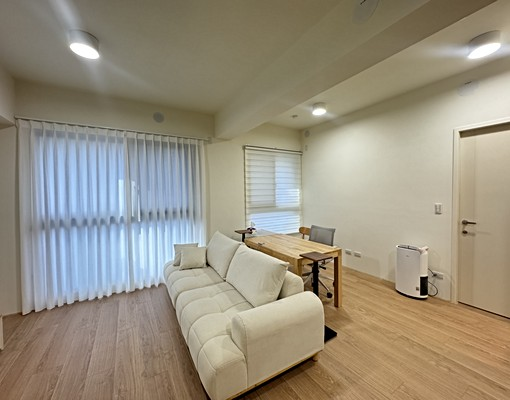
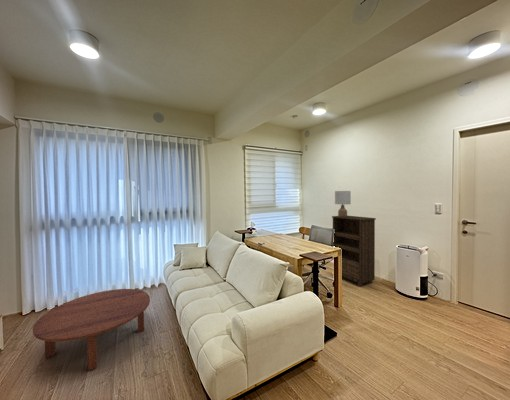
+ lamp [334,190,352,217]
+ bookshelf [331,215,377,287]
+ coffee table [32,288,151,372]
